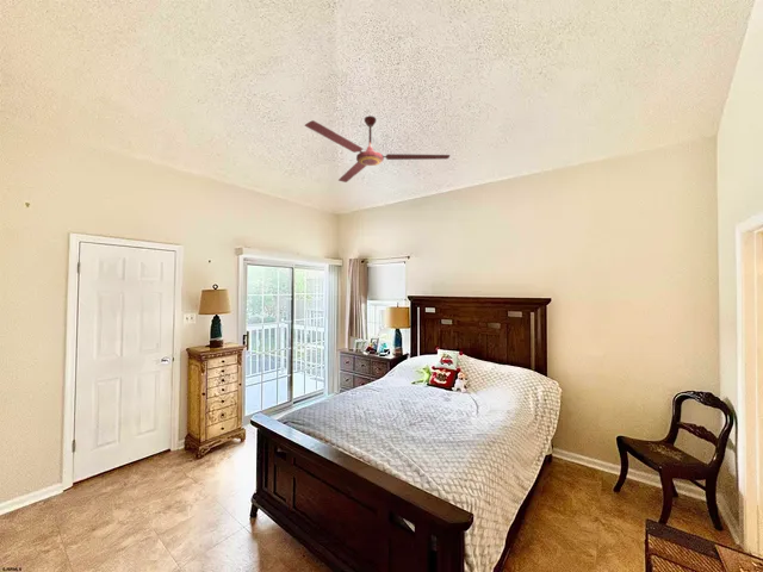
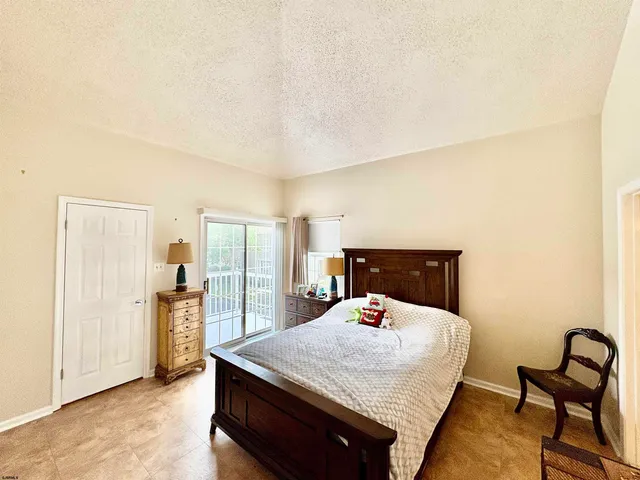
- ceiling fan [303,114,451,184]
